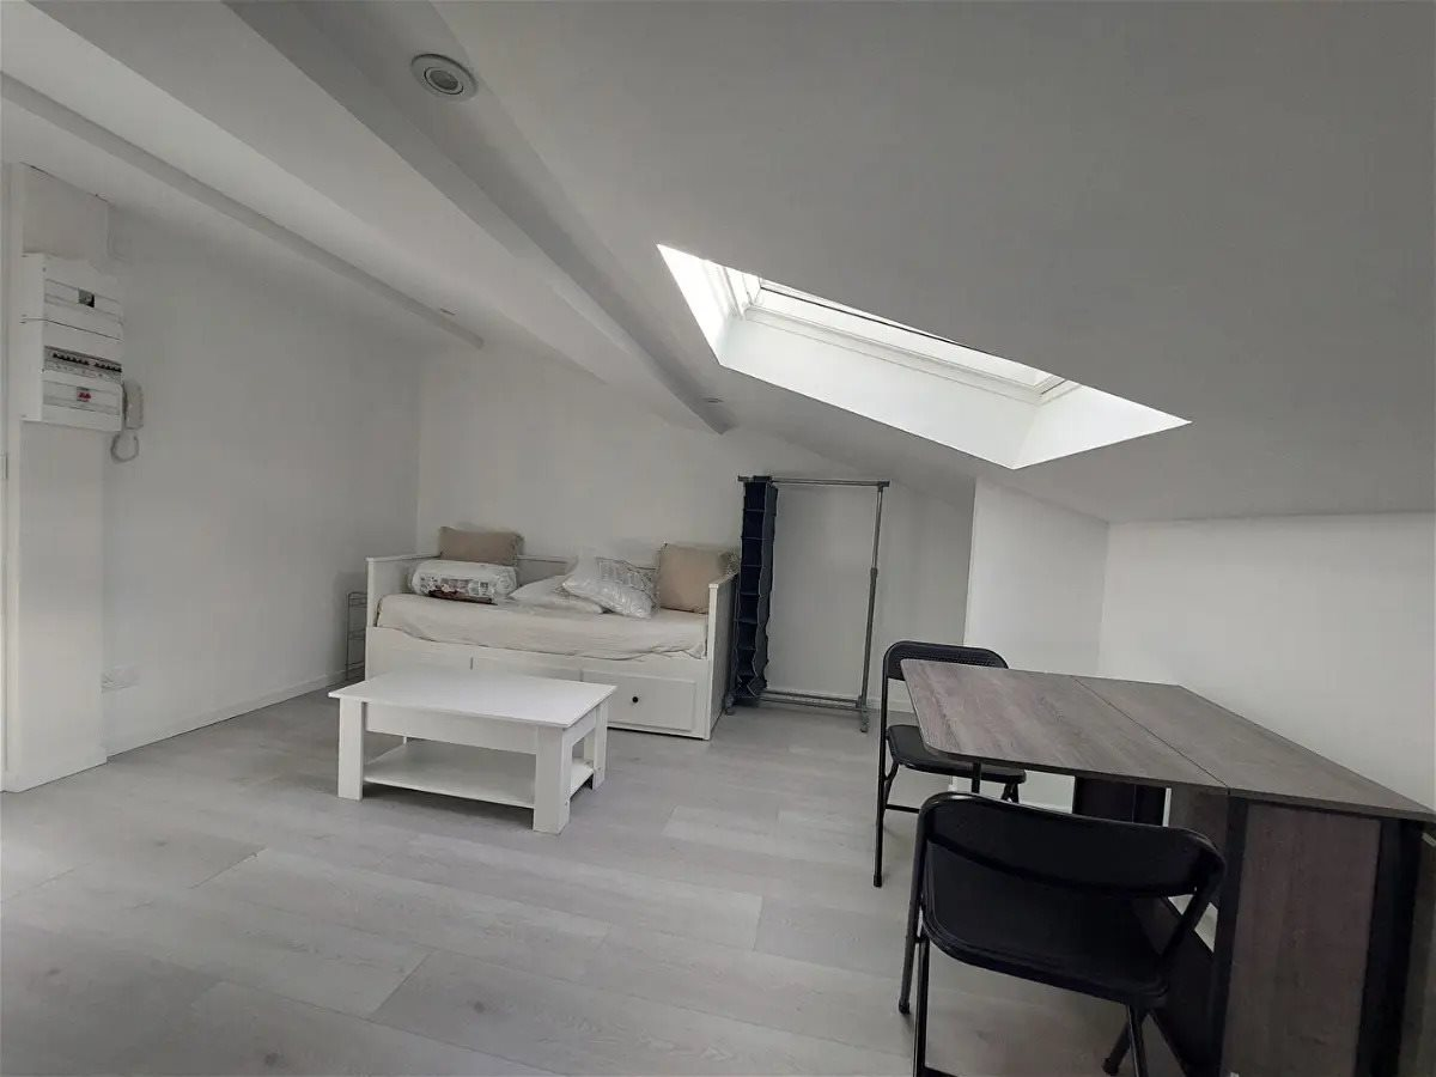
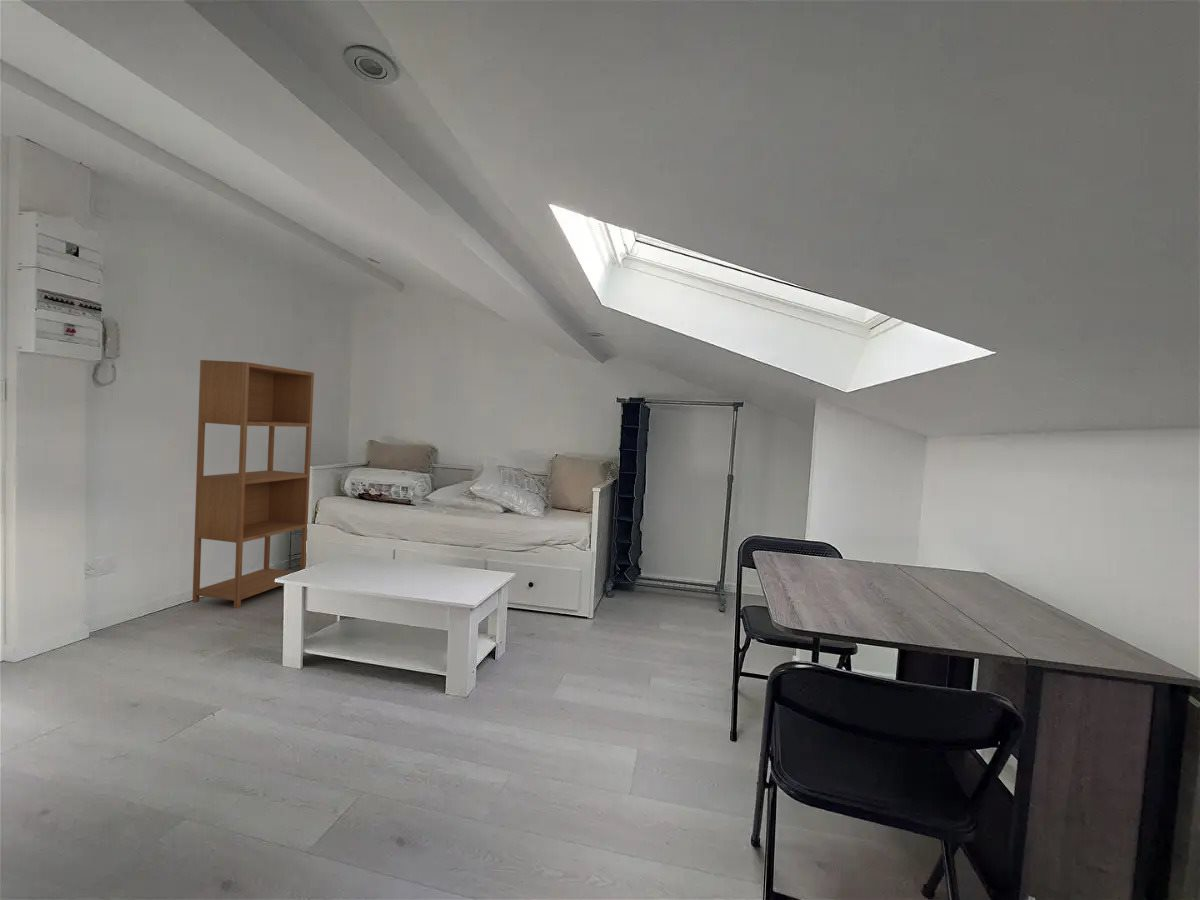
+ bookcase [191,359,315,609]
